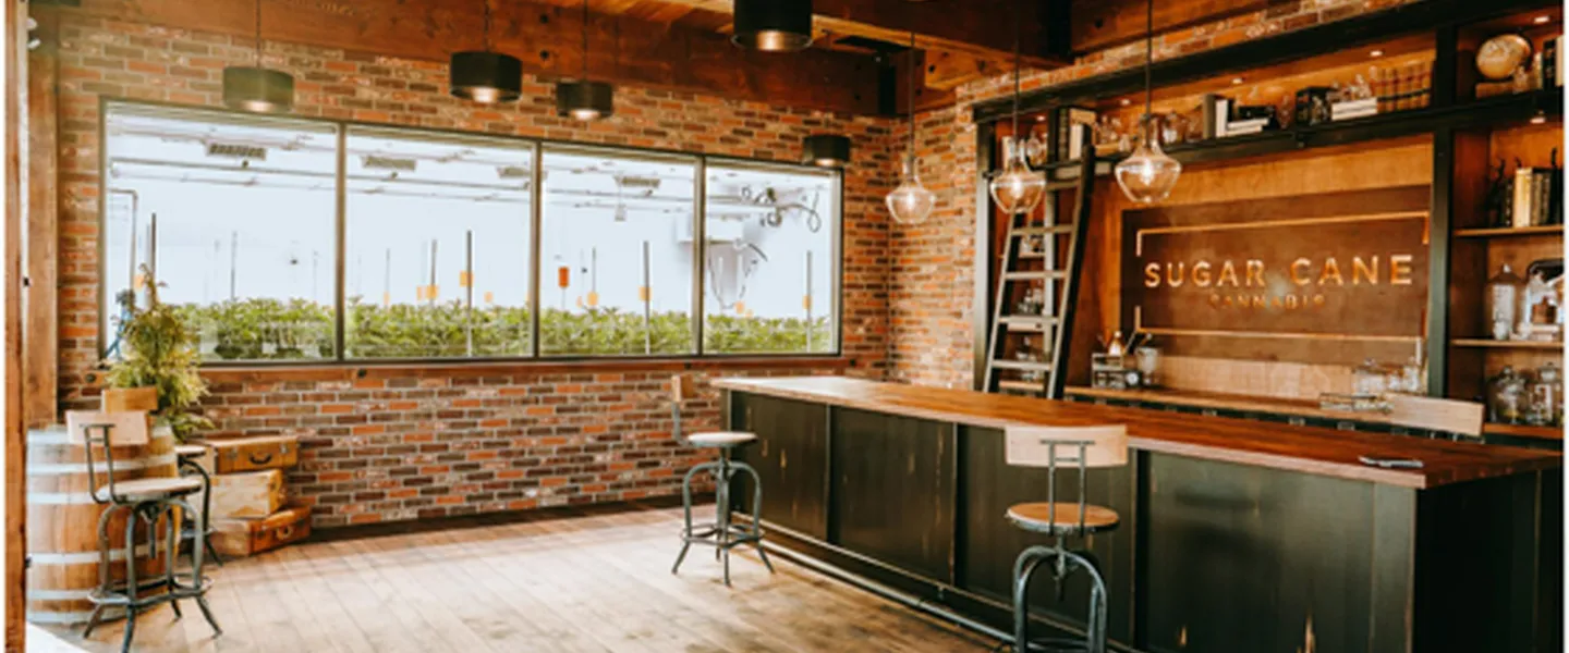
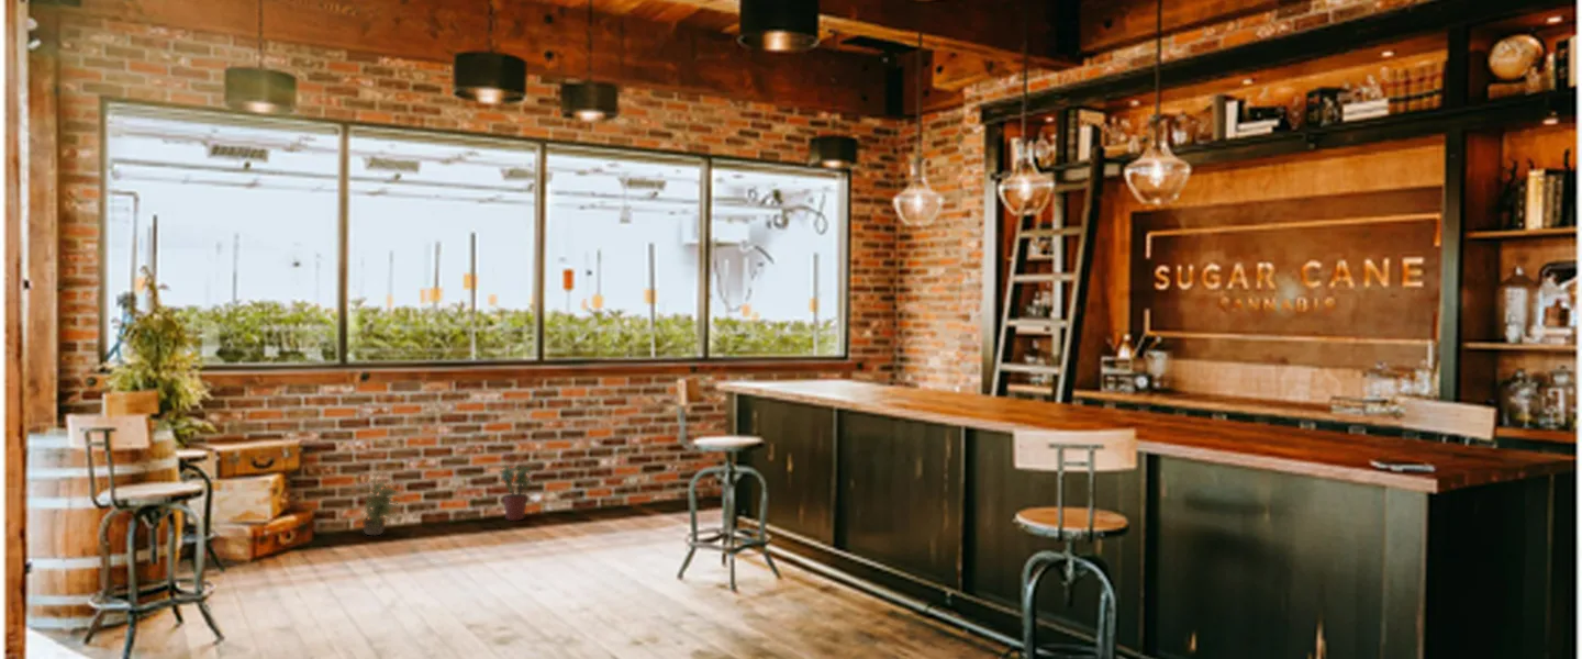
+ potted plant [356,471,405,536]
+ potted plant [499,463,535,522]
